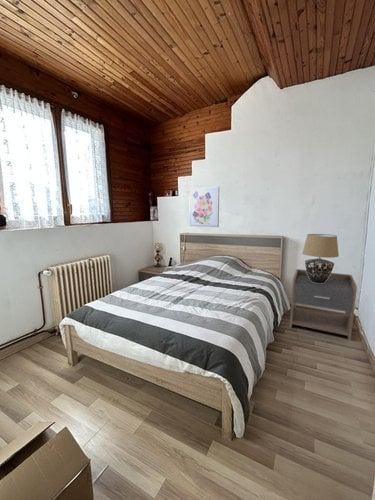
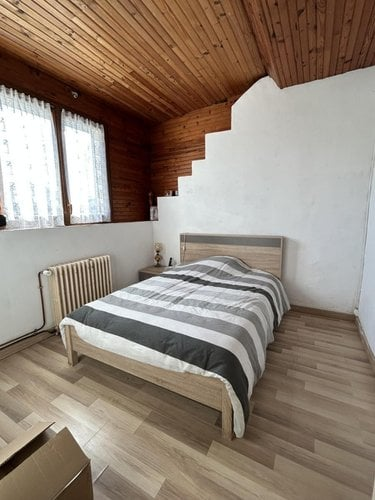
- table lamp [301,233,340,283]
- wall art [188,186,220,228]
- nightstand [288,268,358,341]
